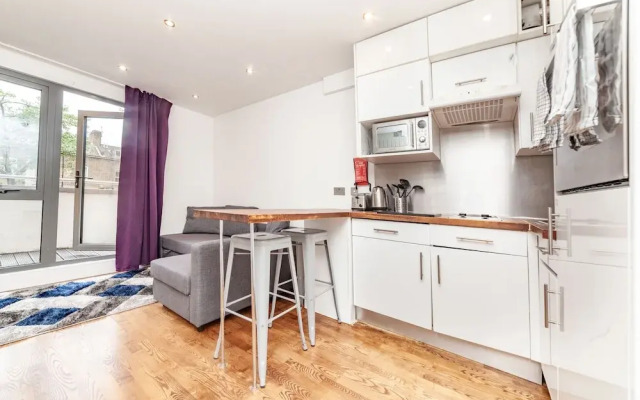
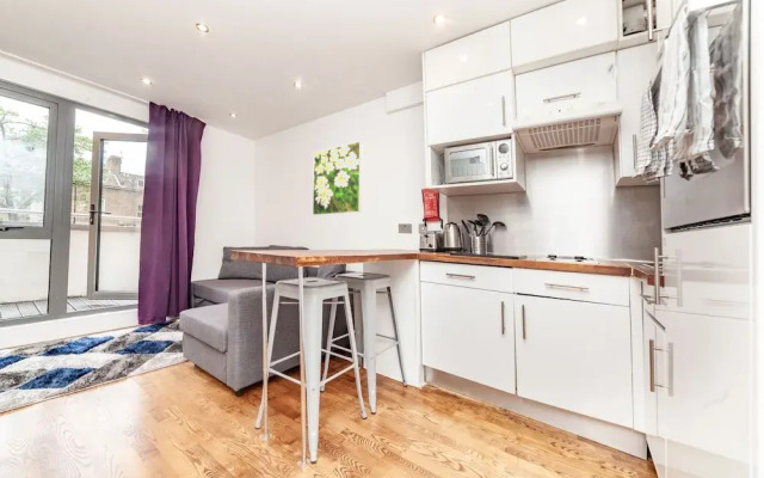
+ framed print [312,140,364,216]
